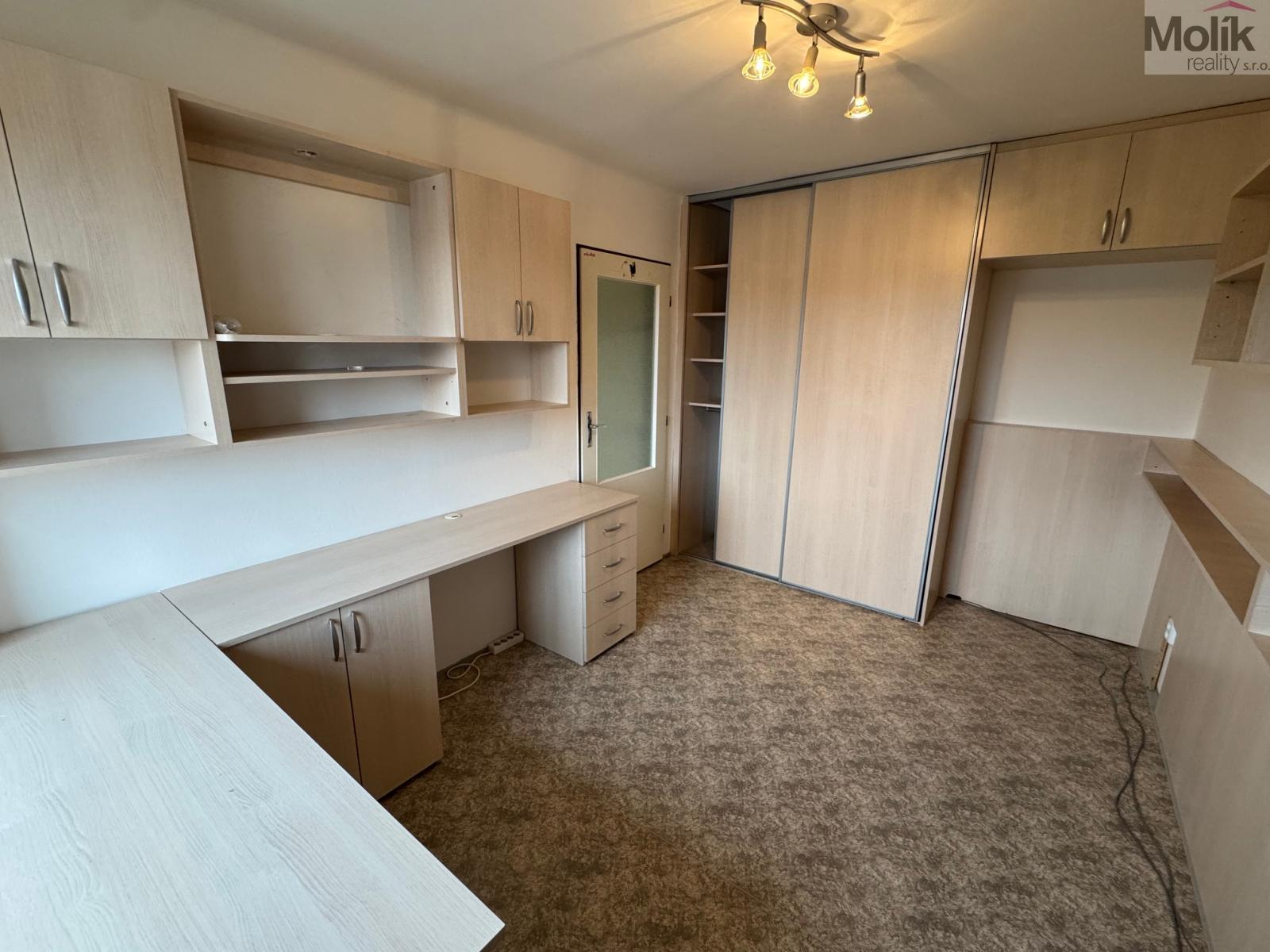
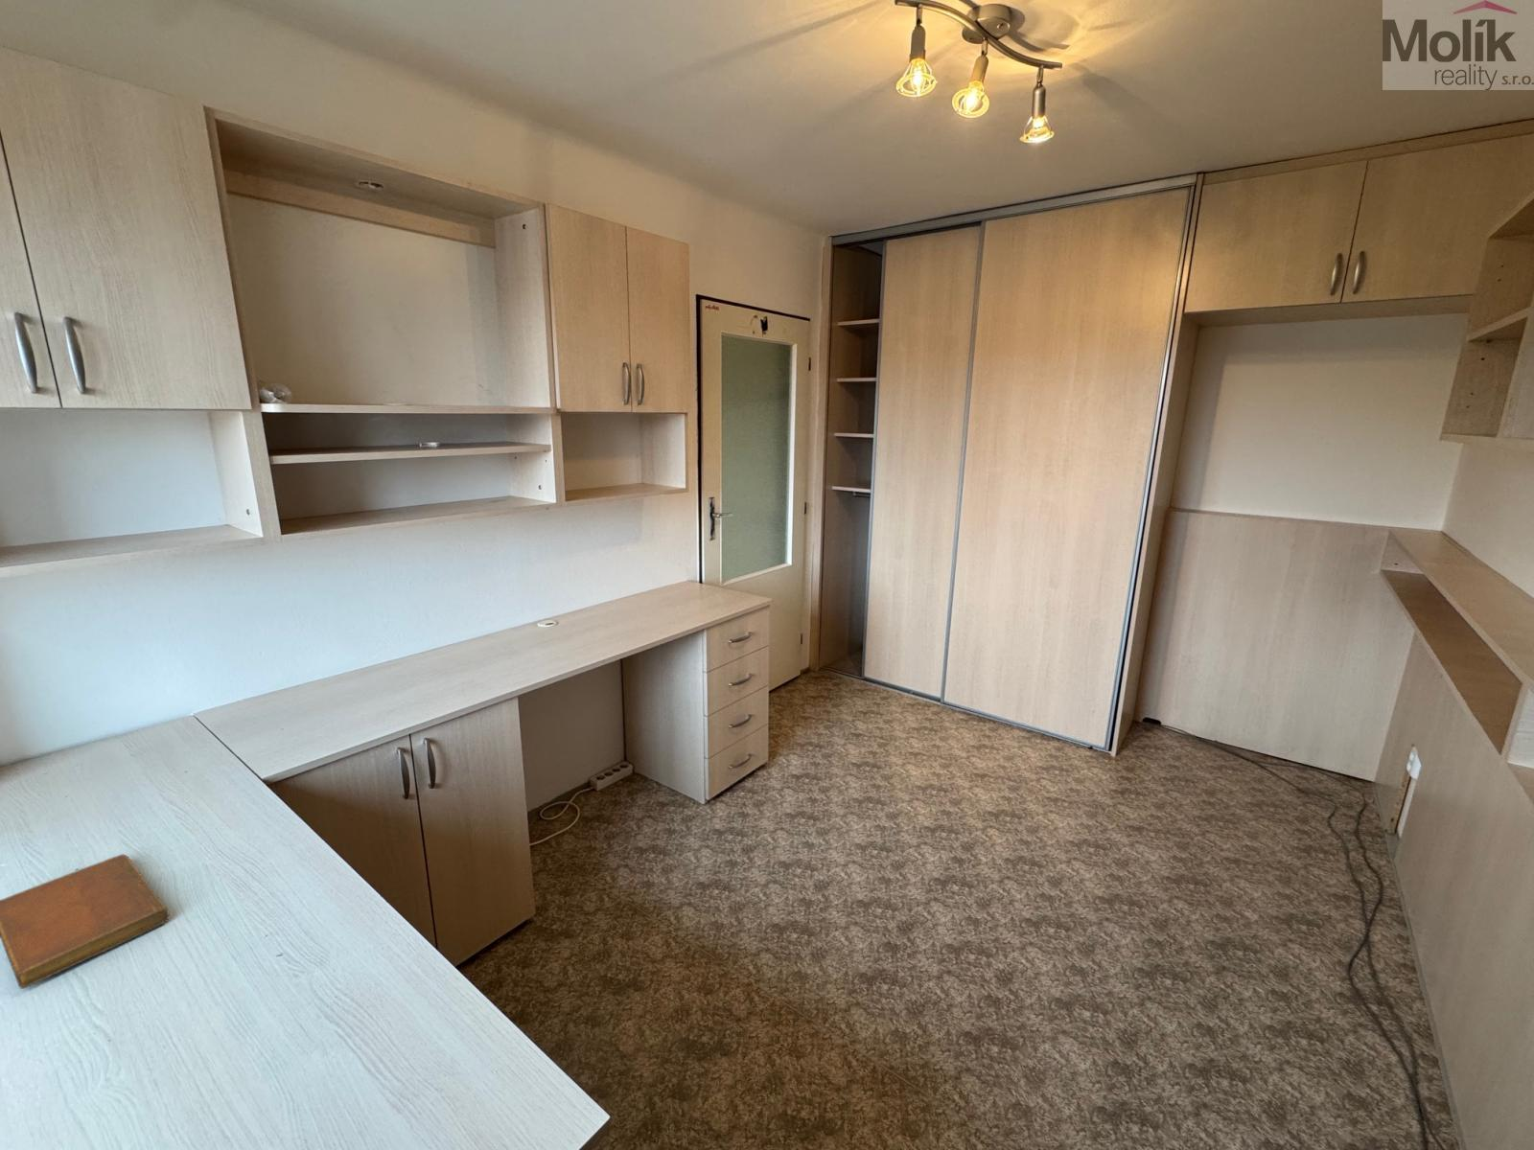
+ notebook [0,854,170,991]
